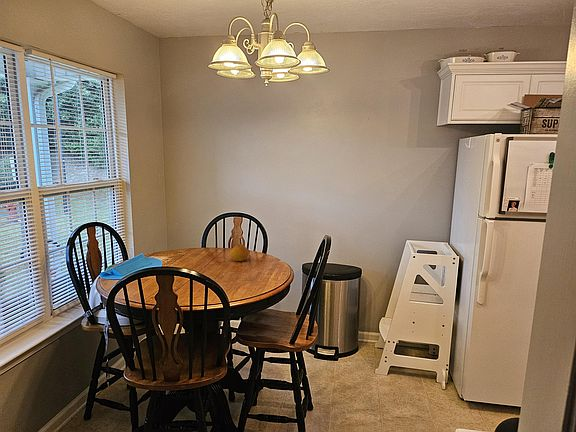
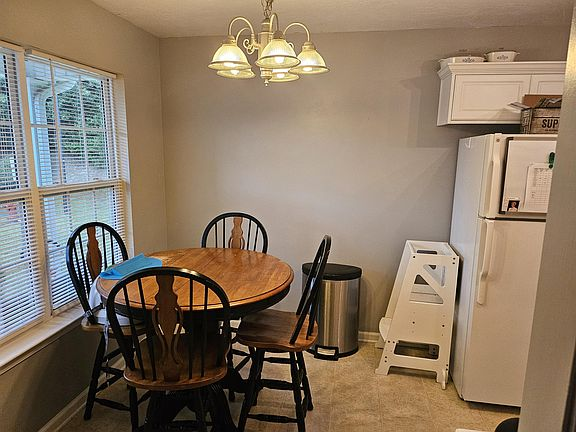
- fruit [229,243,250,262]
